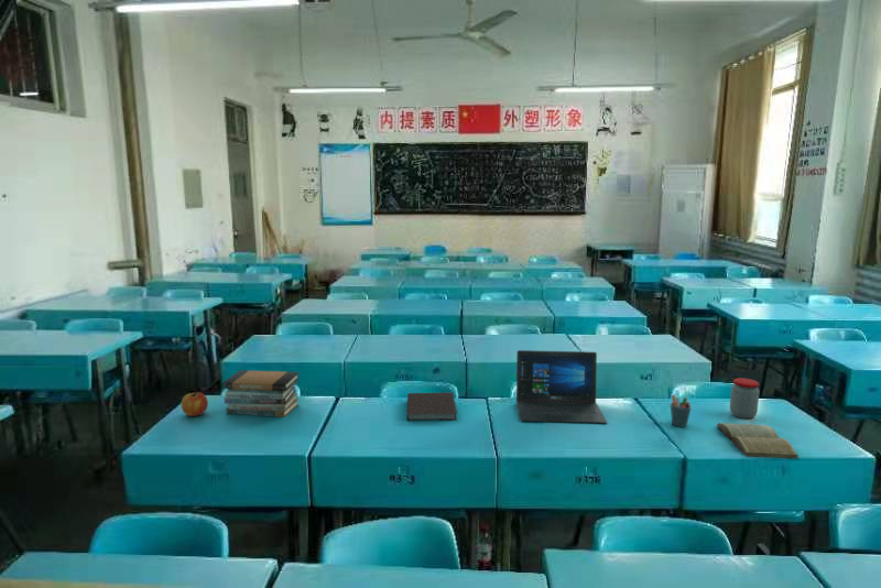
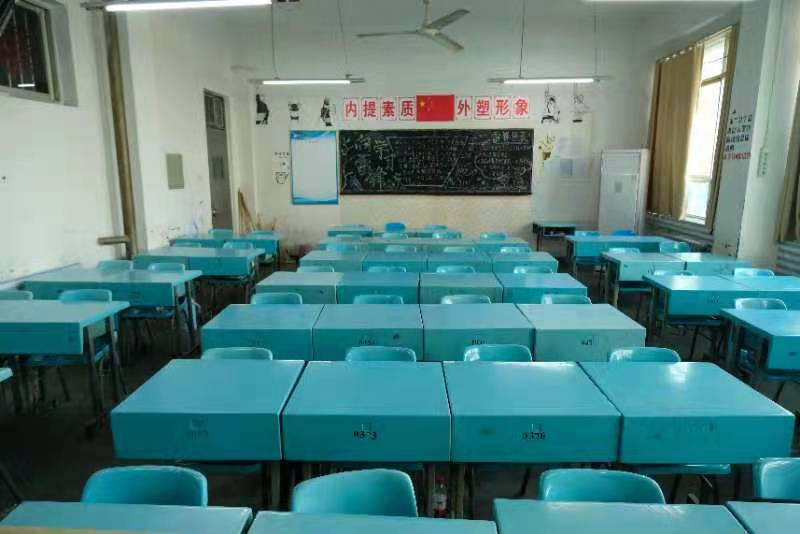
- apple [181,390,209,417]
- laptop [515,349,608,425]
- book stack [221,369,301,418]
- book [715,422,801,460]
- pen holder [670,394,693,428]
- notebook [406,392,458,422]
- jar [729,377,761,420]
